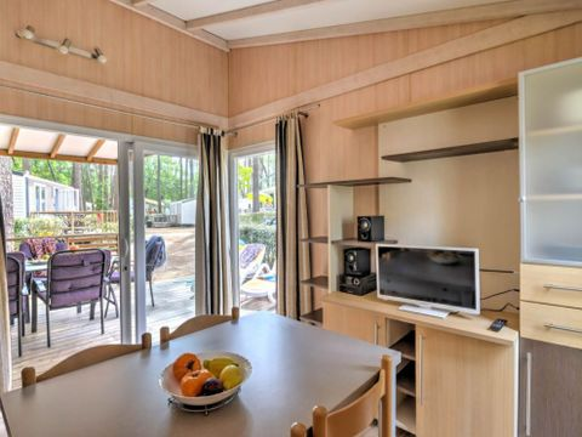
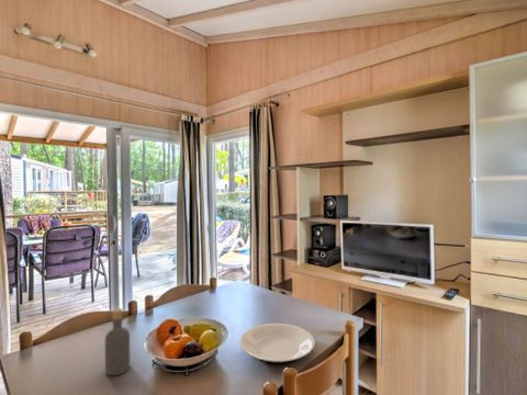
+ plate [239,323,316,365]
+ bottle [104,307,131,376]
